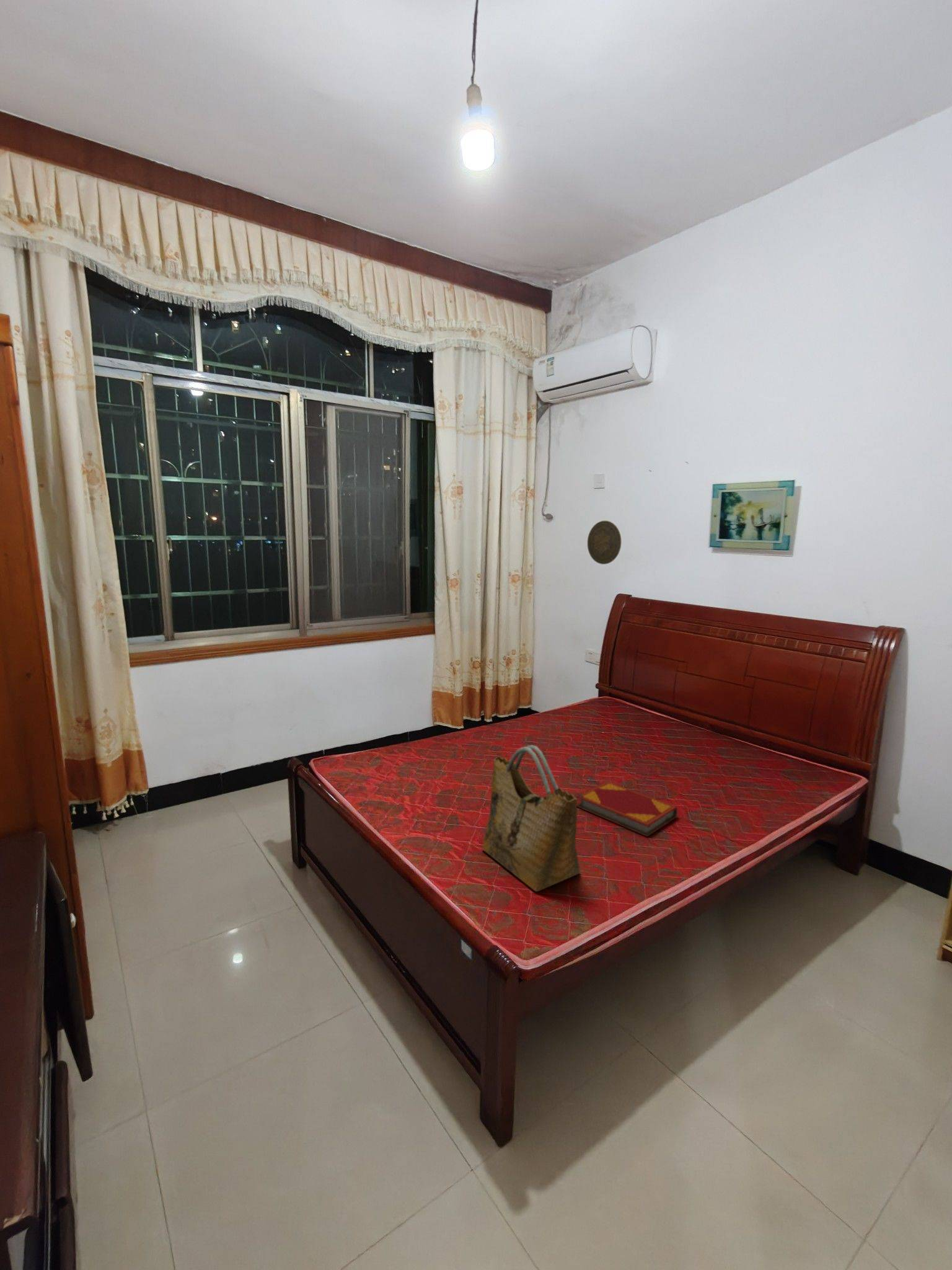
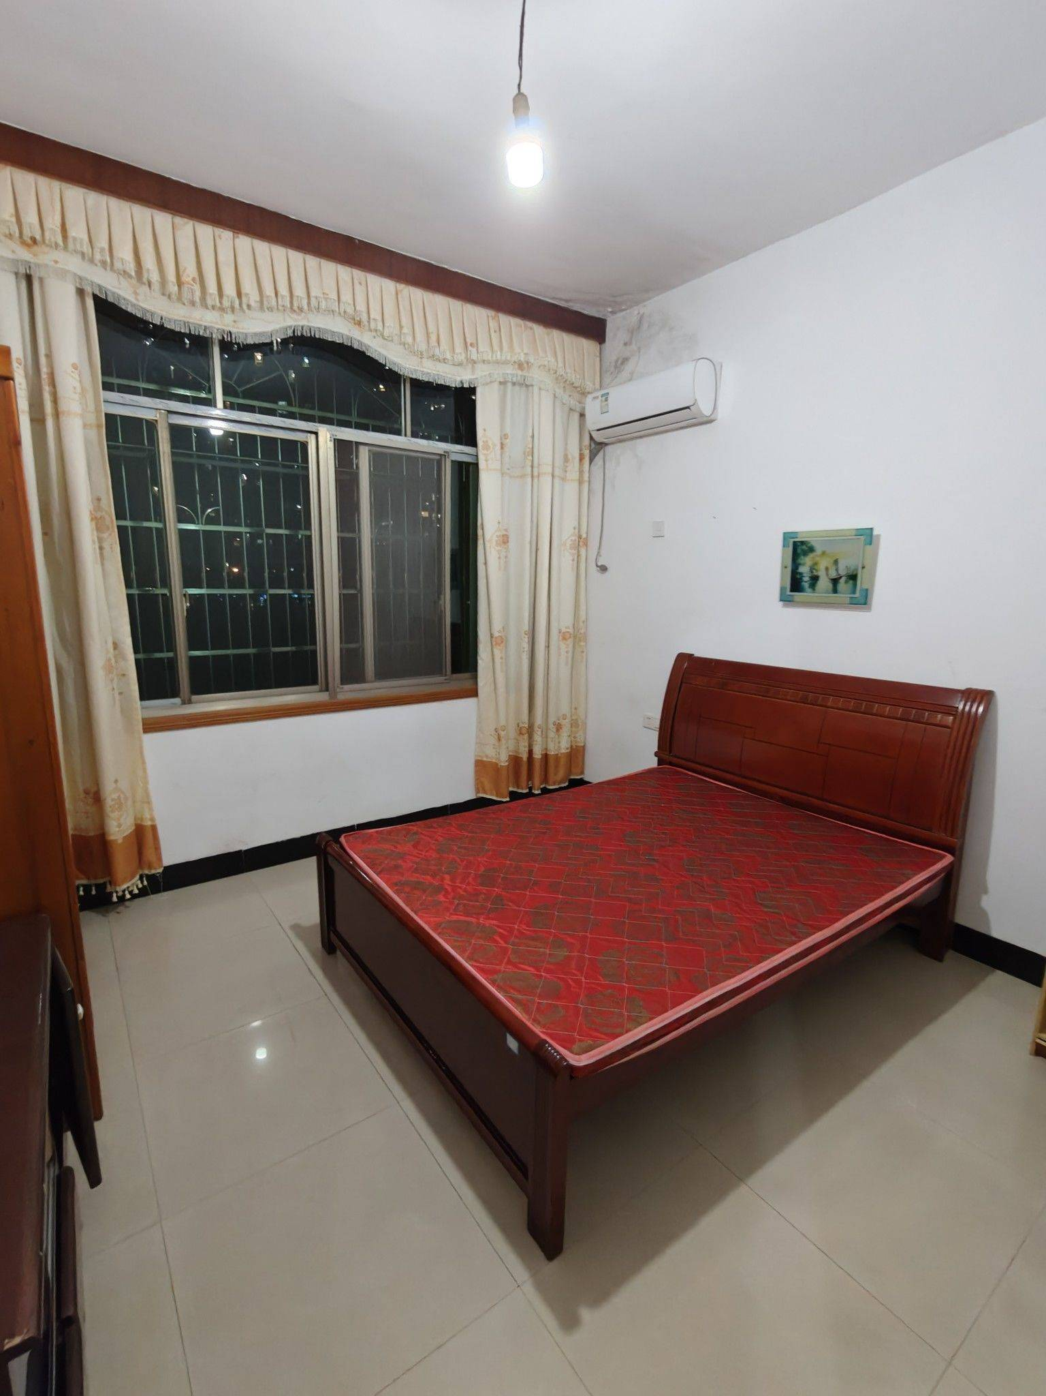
- decorative plate [587,520,622,565]
- hardback book [576,780,678,837]
- grocery bag [482,745,581,892]
